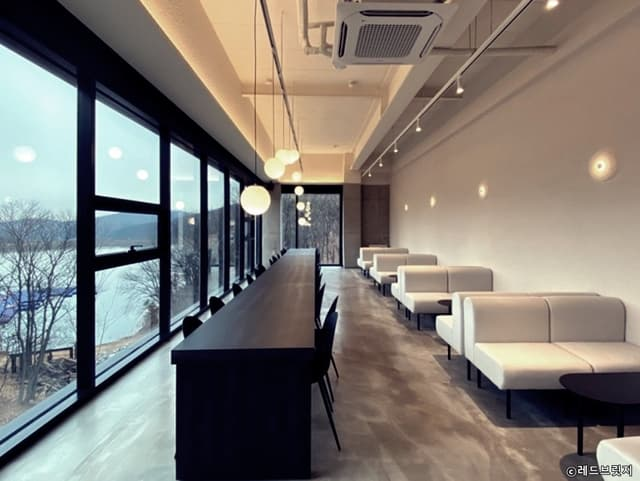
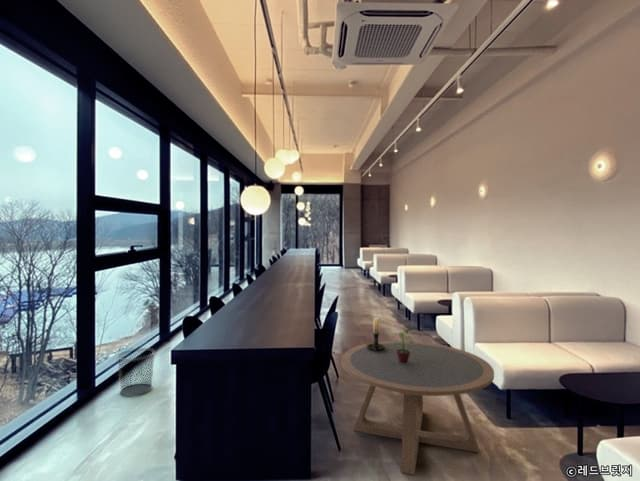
+ potted plant [387,328,422,364]
+ coffee table [340,340,495,476]
+ waste bin [116,347,156,397]
+ candle holder [366,312,386,352]
